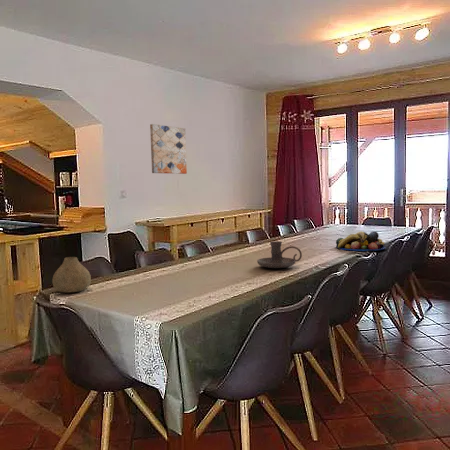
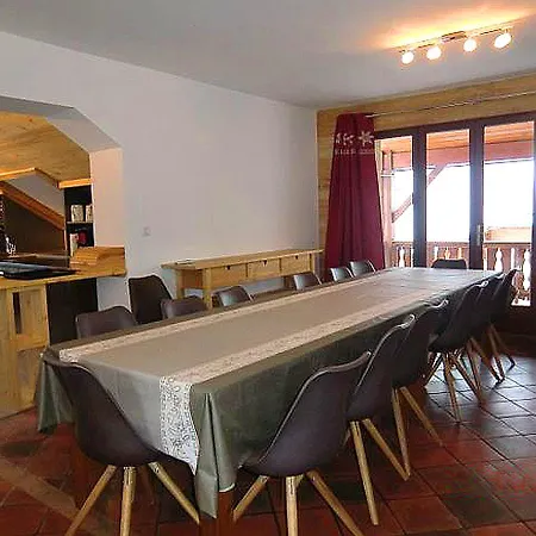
- vase [51,256,92,294]
- wall art [149,123,188,175]
- fruit bowl [335,230,387,252]
- candle holder [256,240,303,269]
